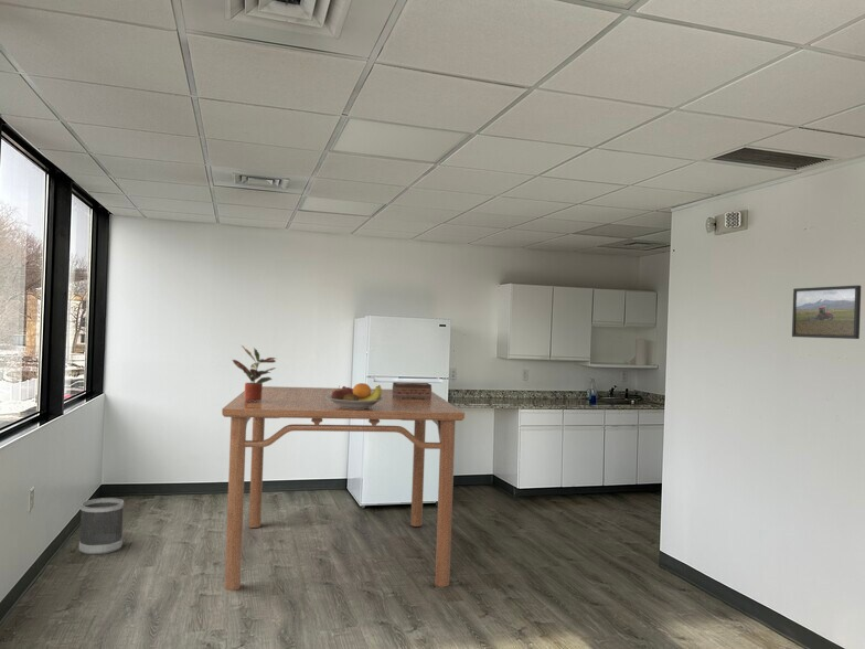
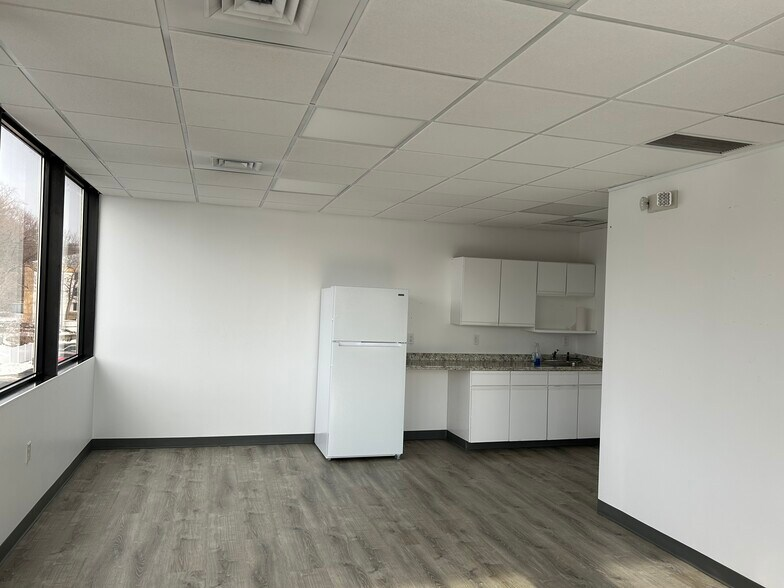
- tissue box [392,381,432,400]
- wastebasket [78,497,125,555]
- fruit bowl [325,382,384,409]
- potted plant [232,344,277,402]
- dining table [221,385,466,592]
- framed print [791,285,862,340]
